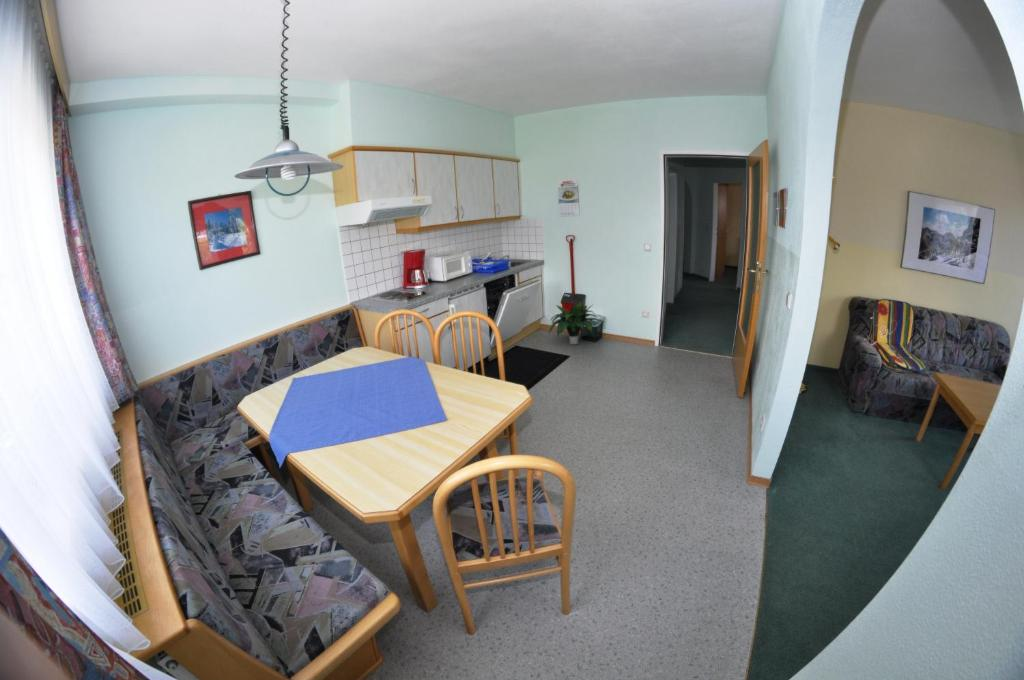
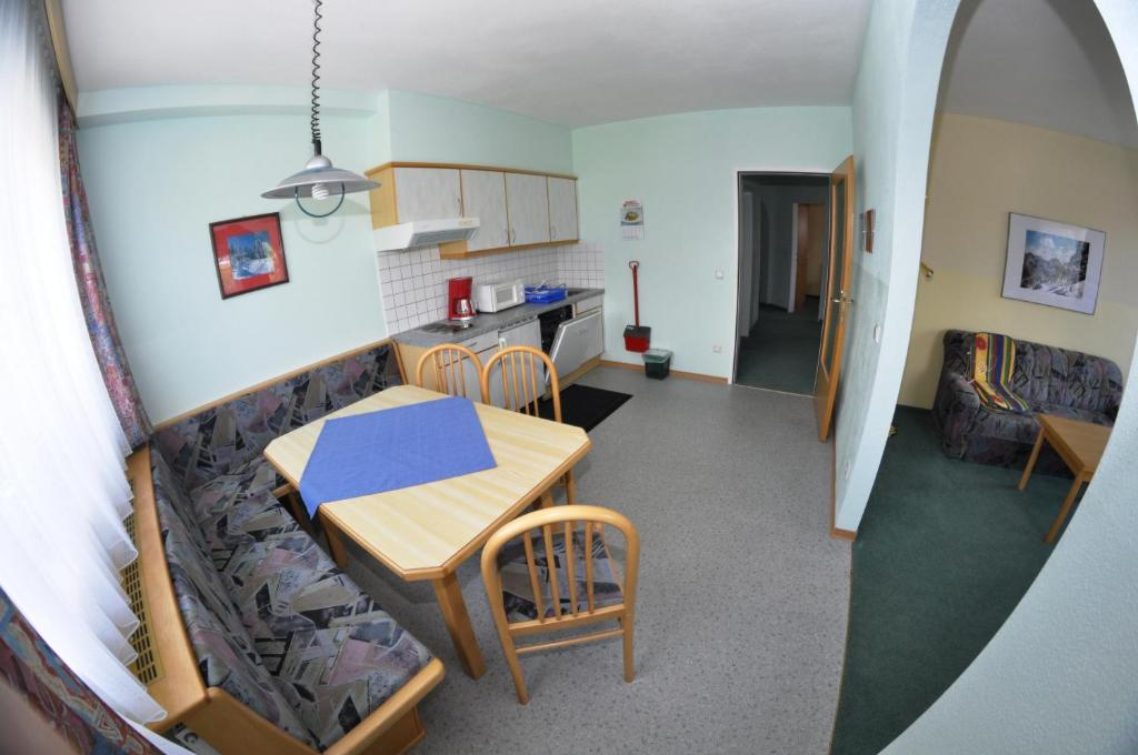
- potted plant [548,299,604,346]
